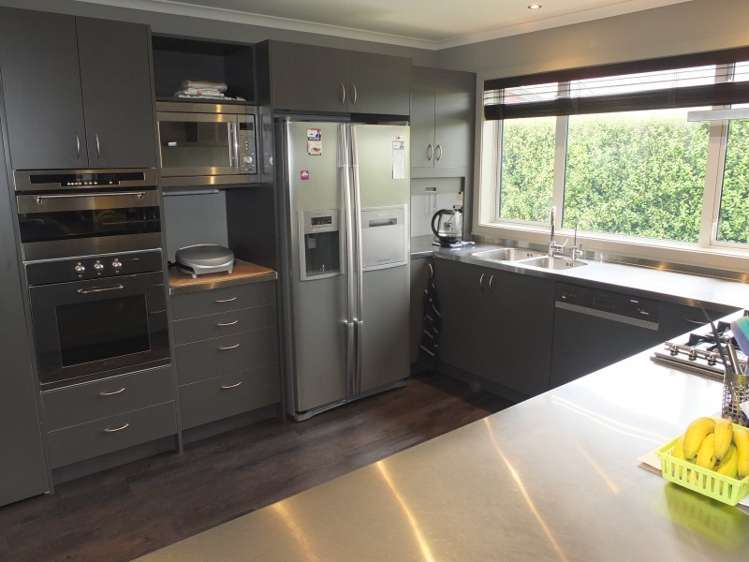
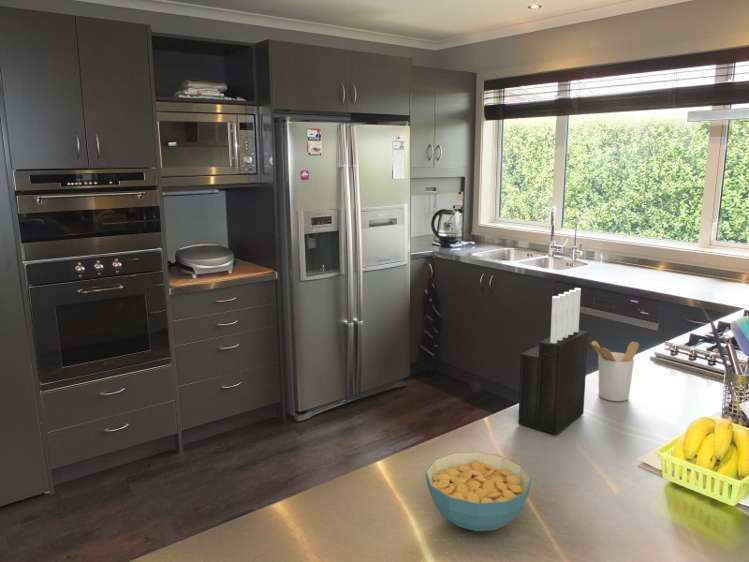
+ cereal bowl [425,451,532,532]
+ utensil holder [590,340,640,402]
+ knife block [517,287,589,436]
